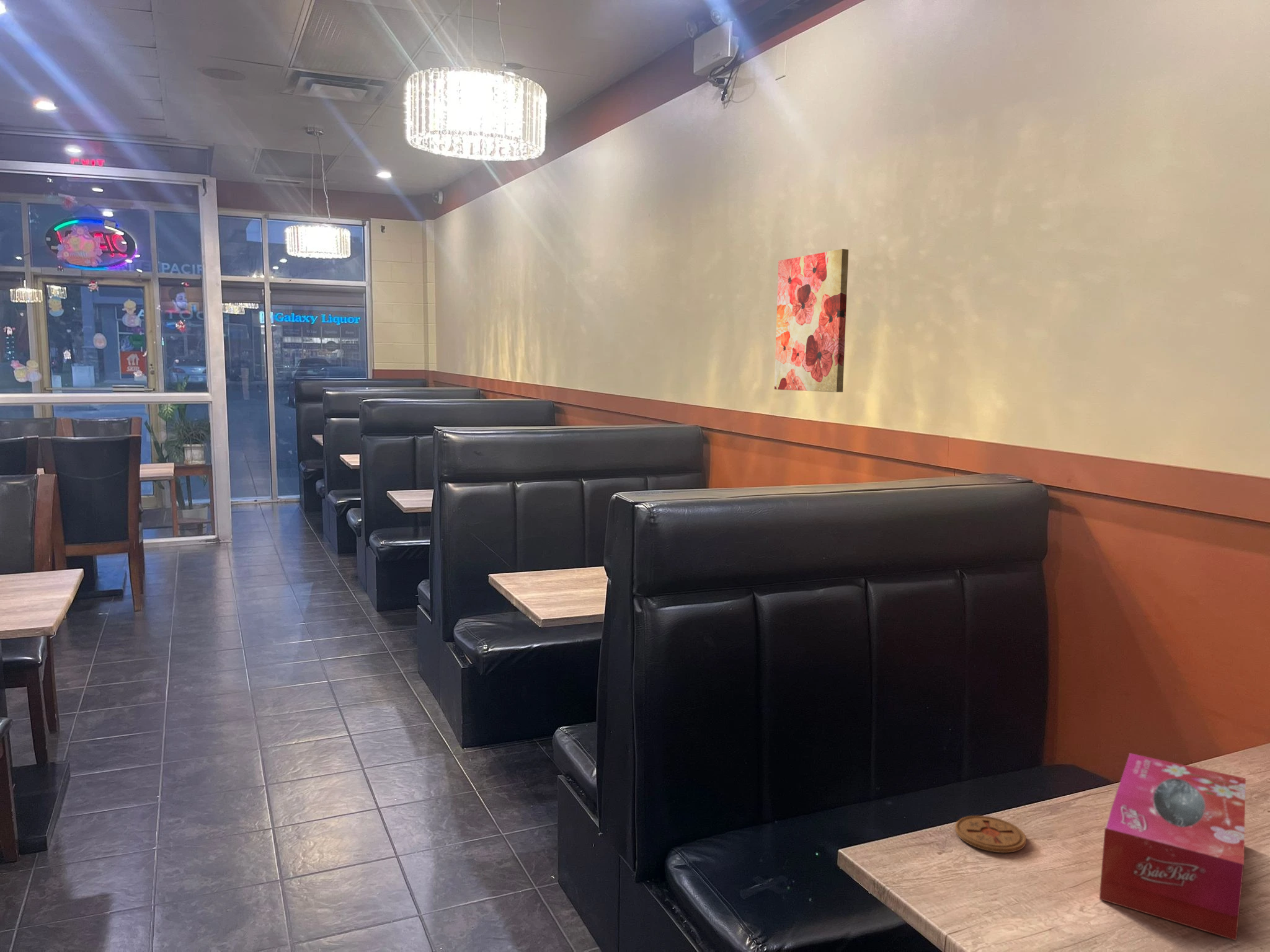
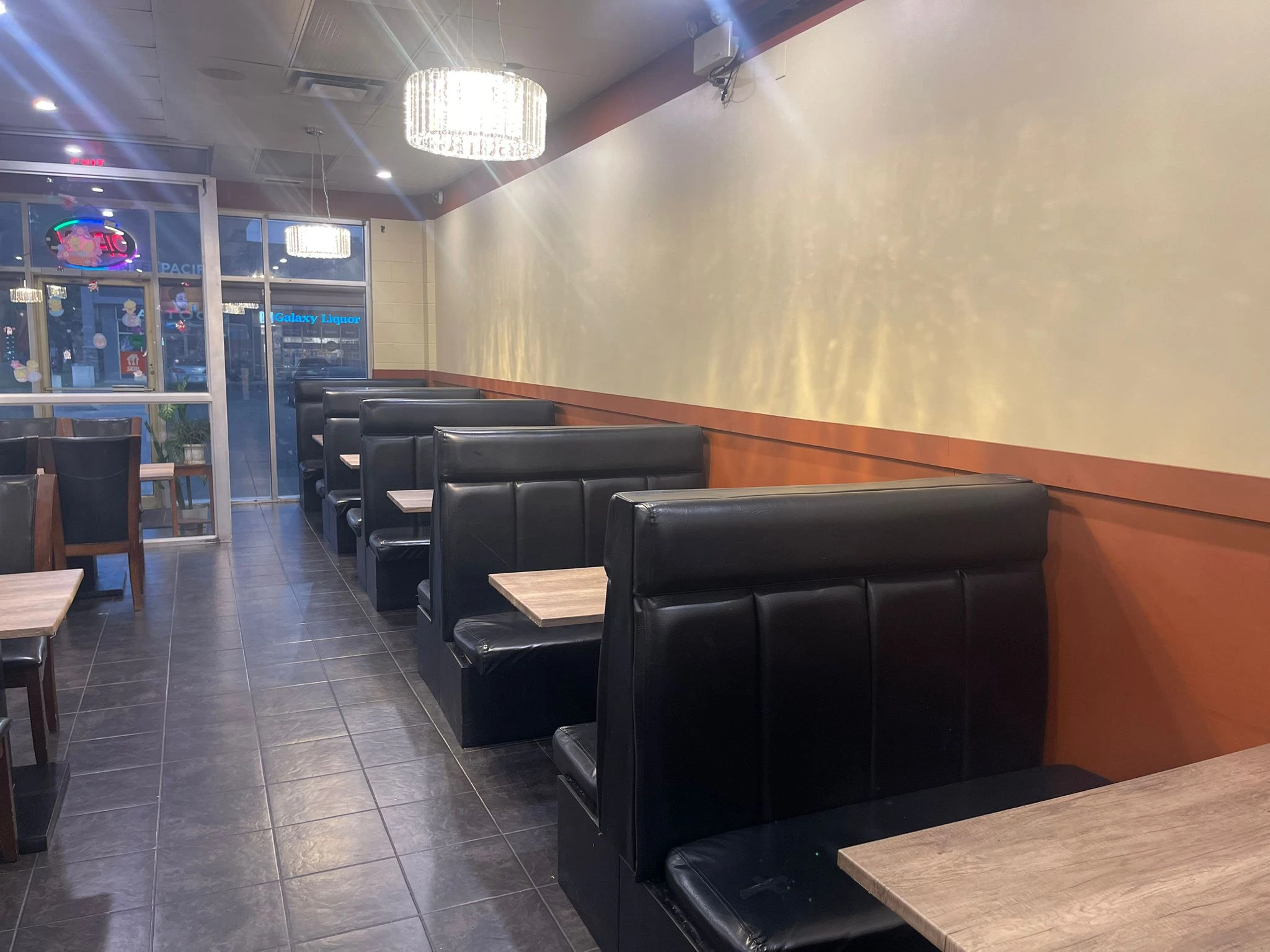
- tissue box [1099,752,1246,941]
- coaster [954,815,1027,853]
- wall art [774,249,849,393]
